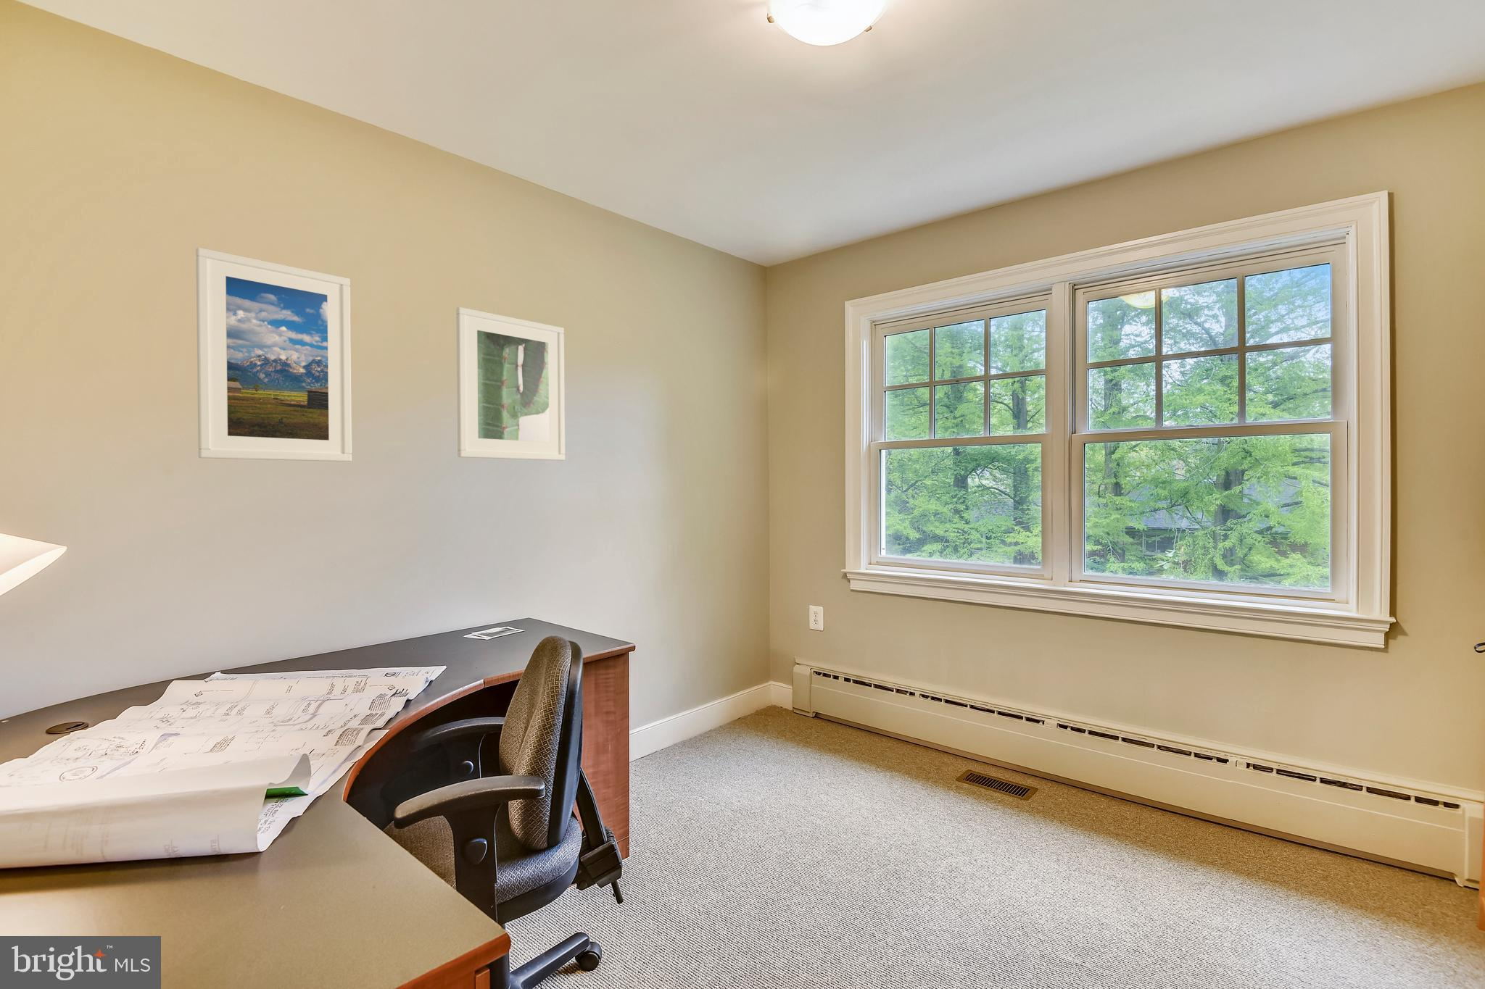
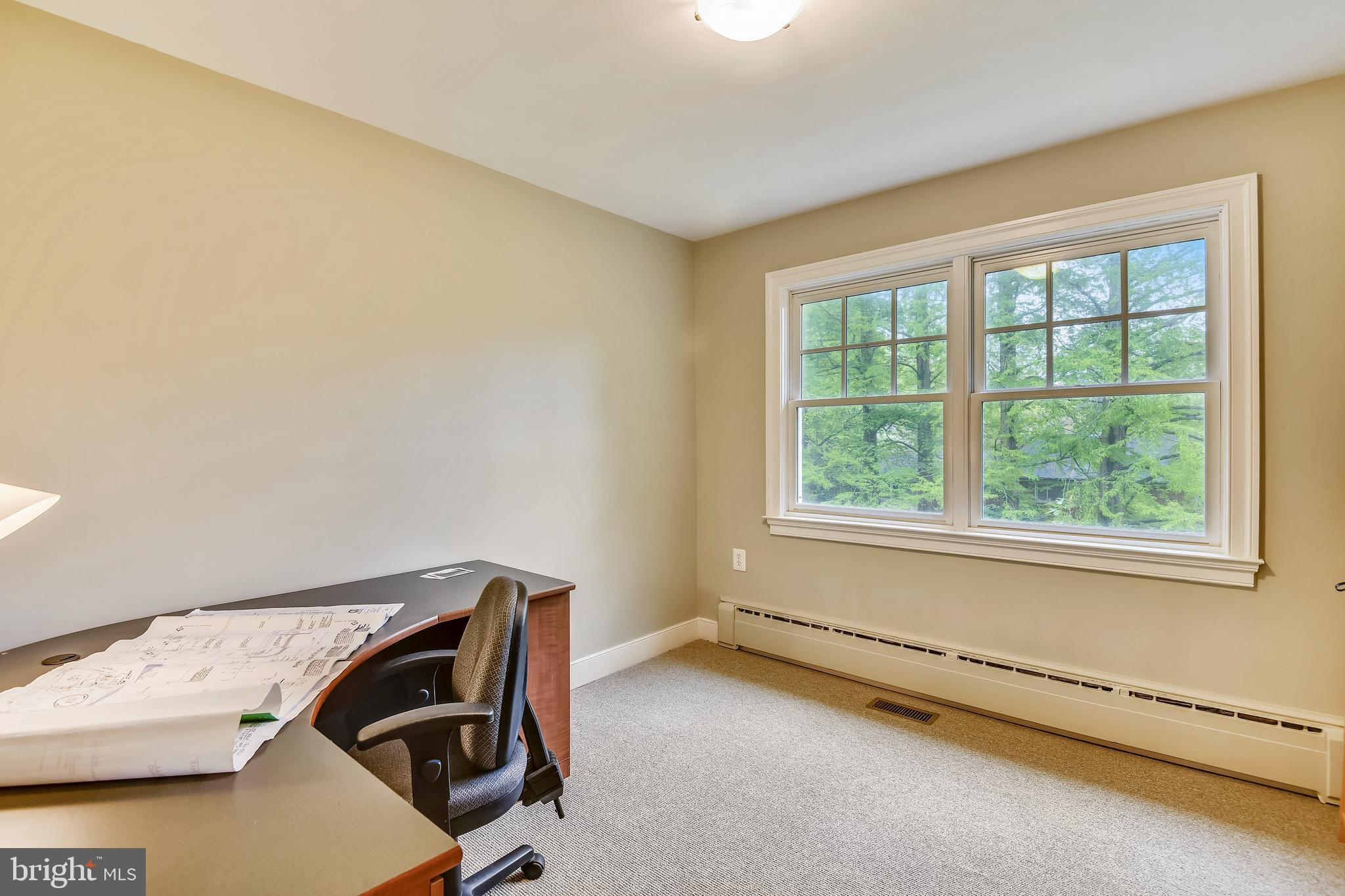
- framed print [455,307,565,460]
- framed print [195,247,352,462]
